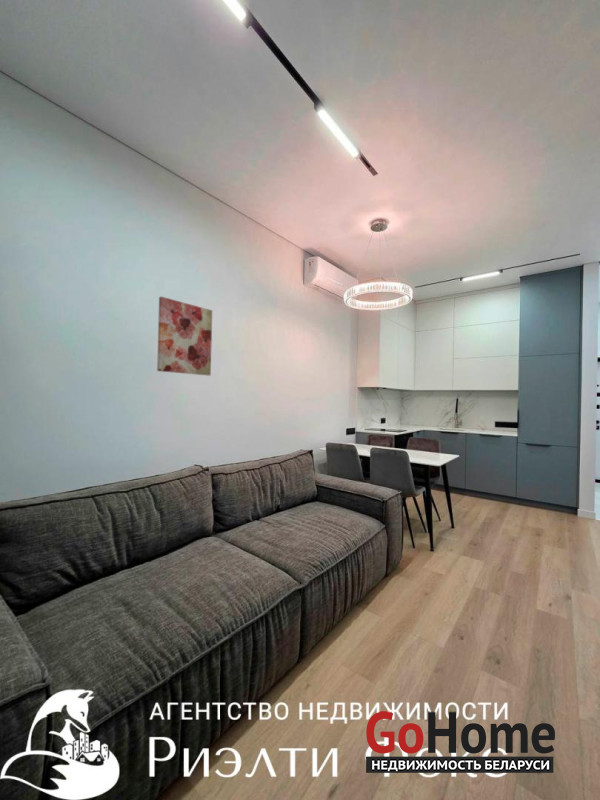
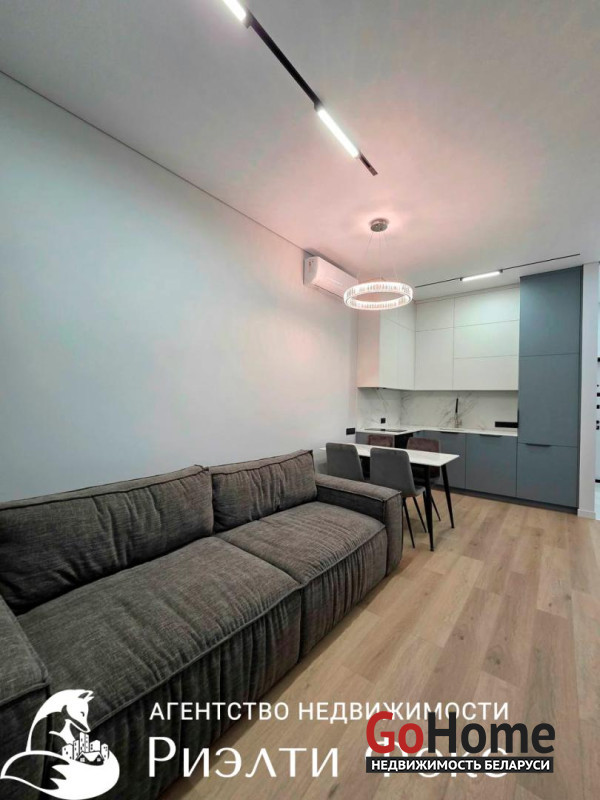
- wall art [156,296,213,377]
